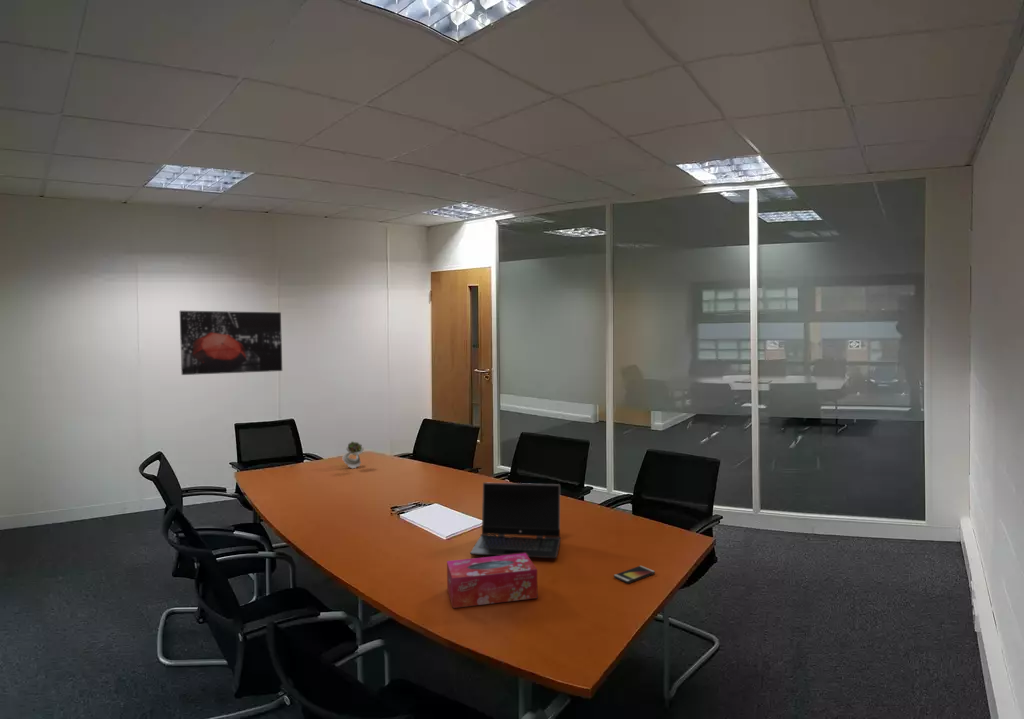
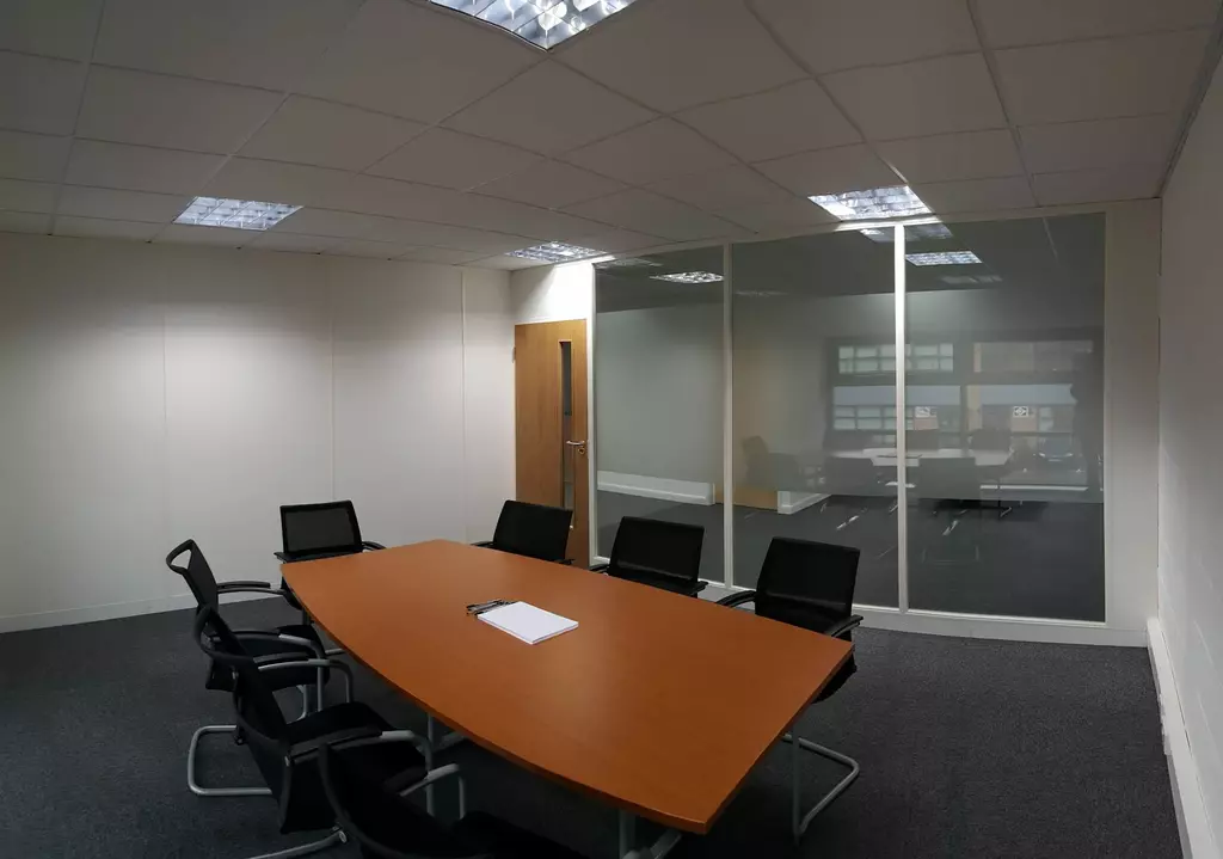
- smartphone [613,565,656,584]
- laptop computer [469,482,561,559]
- tissue box [446,553,538,609]
- succulent plant [342,440,365,469]
- wall art [179,310,283,376]
